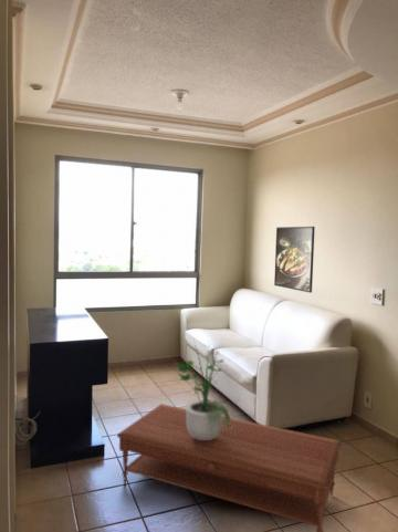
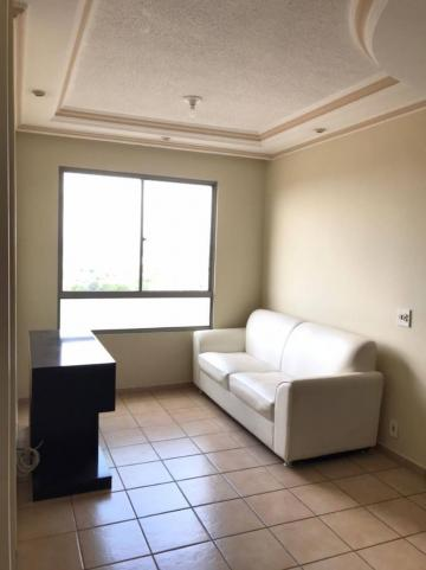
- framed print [273,226,316,294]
- coffee table [116,403,342,532]
- potted plant [172,340,232,440]
